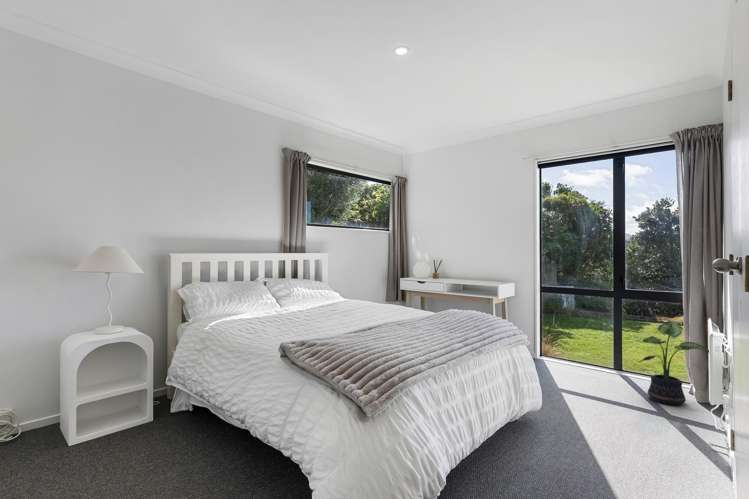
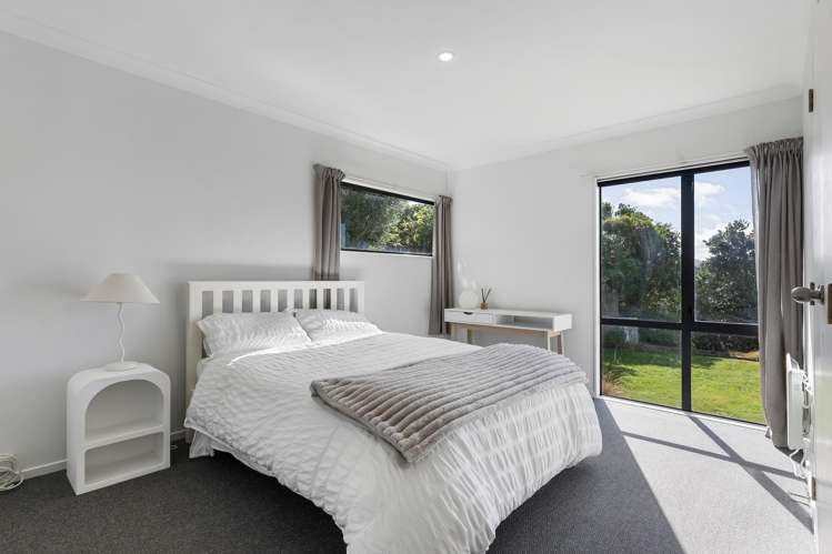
- potted plant [638,320,710,406]
